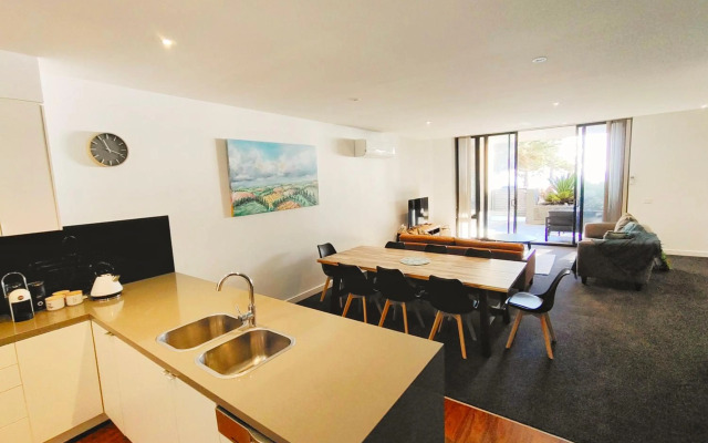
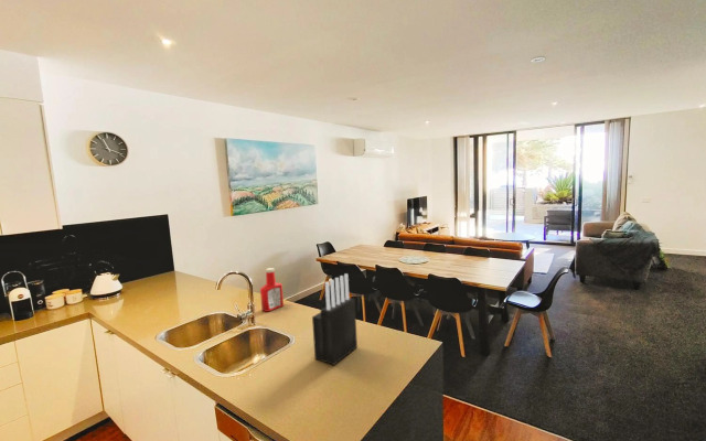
+ knife block [311,272,359,366]
+ soap bottle [259,267,285,313]
